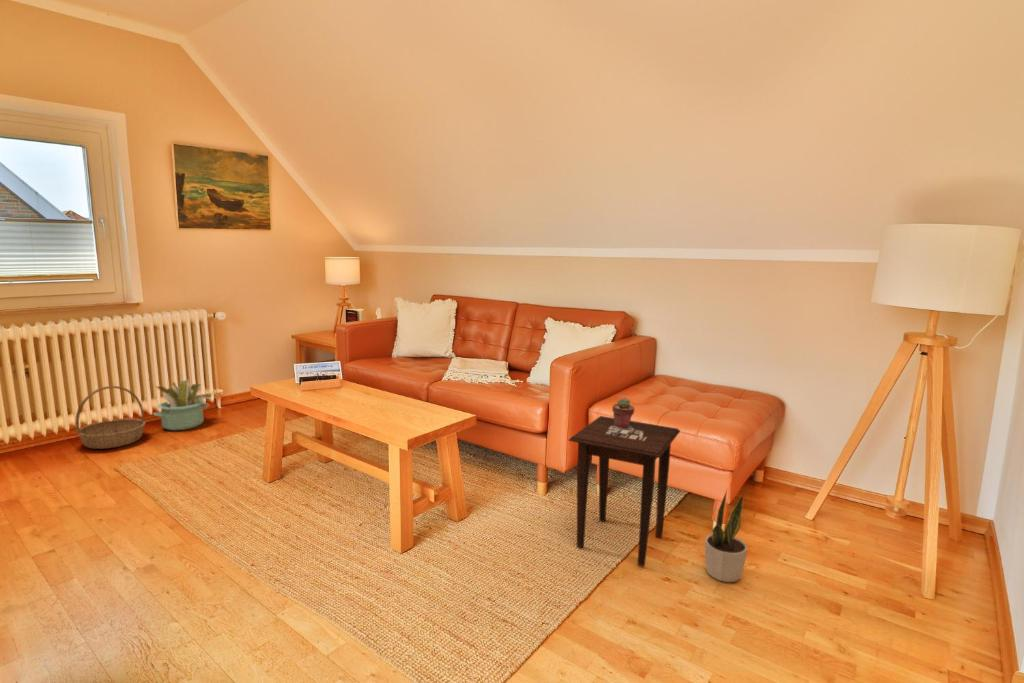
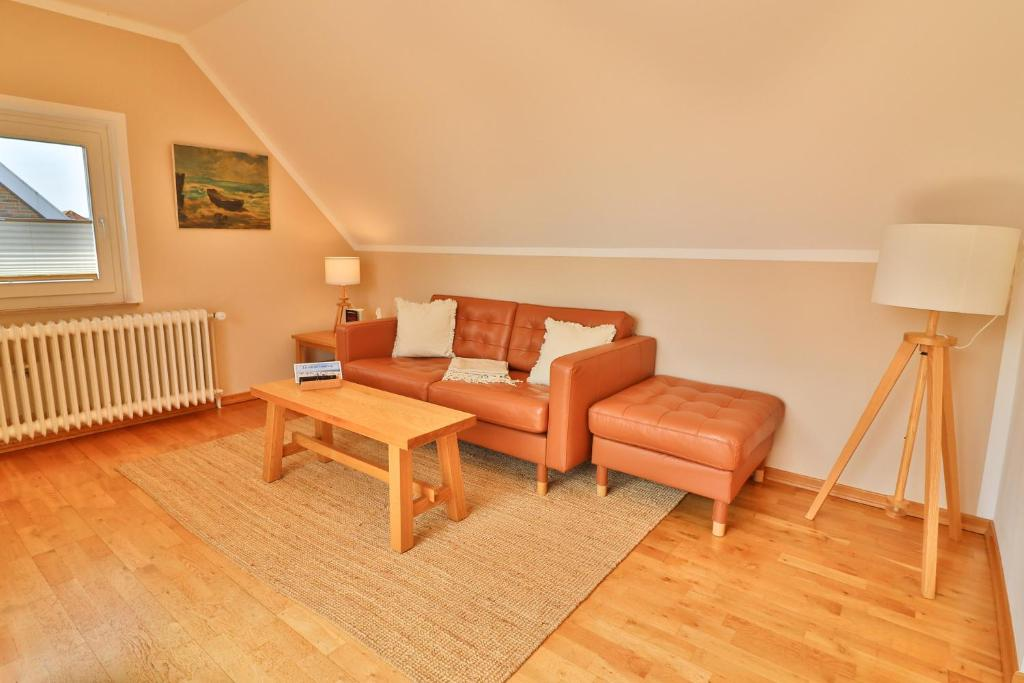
- potted succulent [611,397,636,428]
- basket [74,385,147,450]
- potted plant [704,489,748,583]
- decorative plant [152,379,213,431]
- side table [568,415,681,567]
